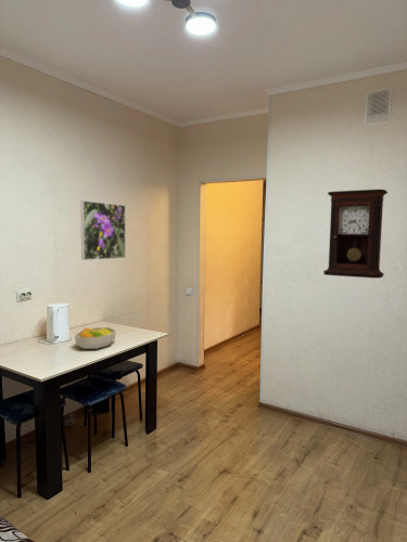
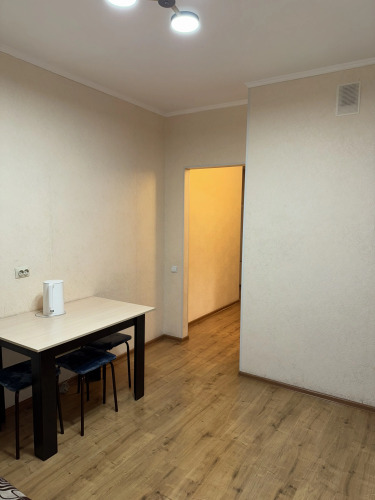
- pendulum clock [322,189,389,280]
- fruit bowl [74,326,117,350]
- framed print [80,199,127,261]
